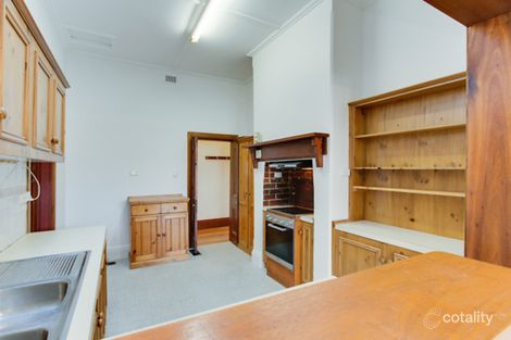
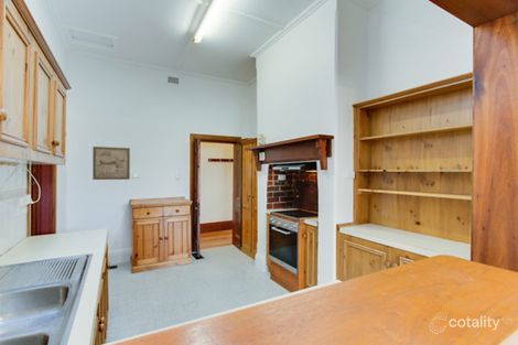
+ wall art [91,145,131,181]
